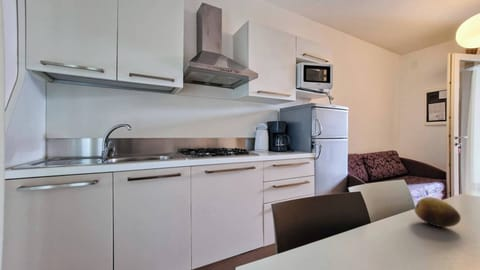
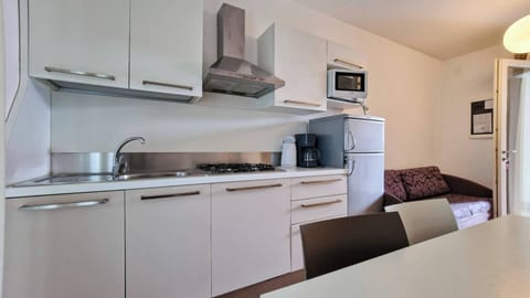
- fruit [413,196,462,228]
